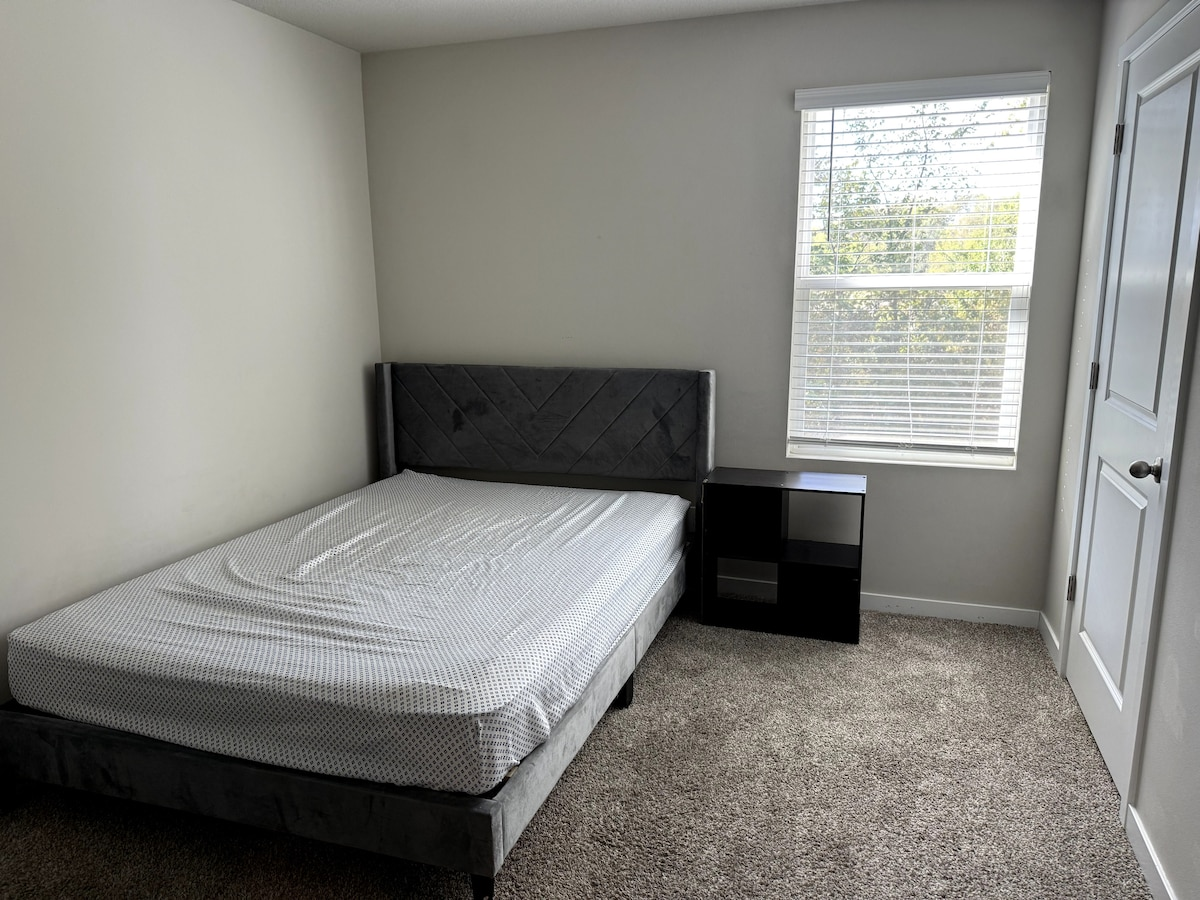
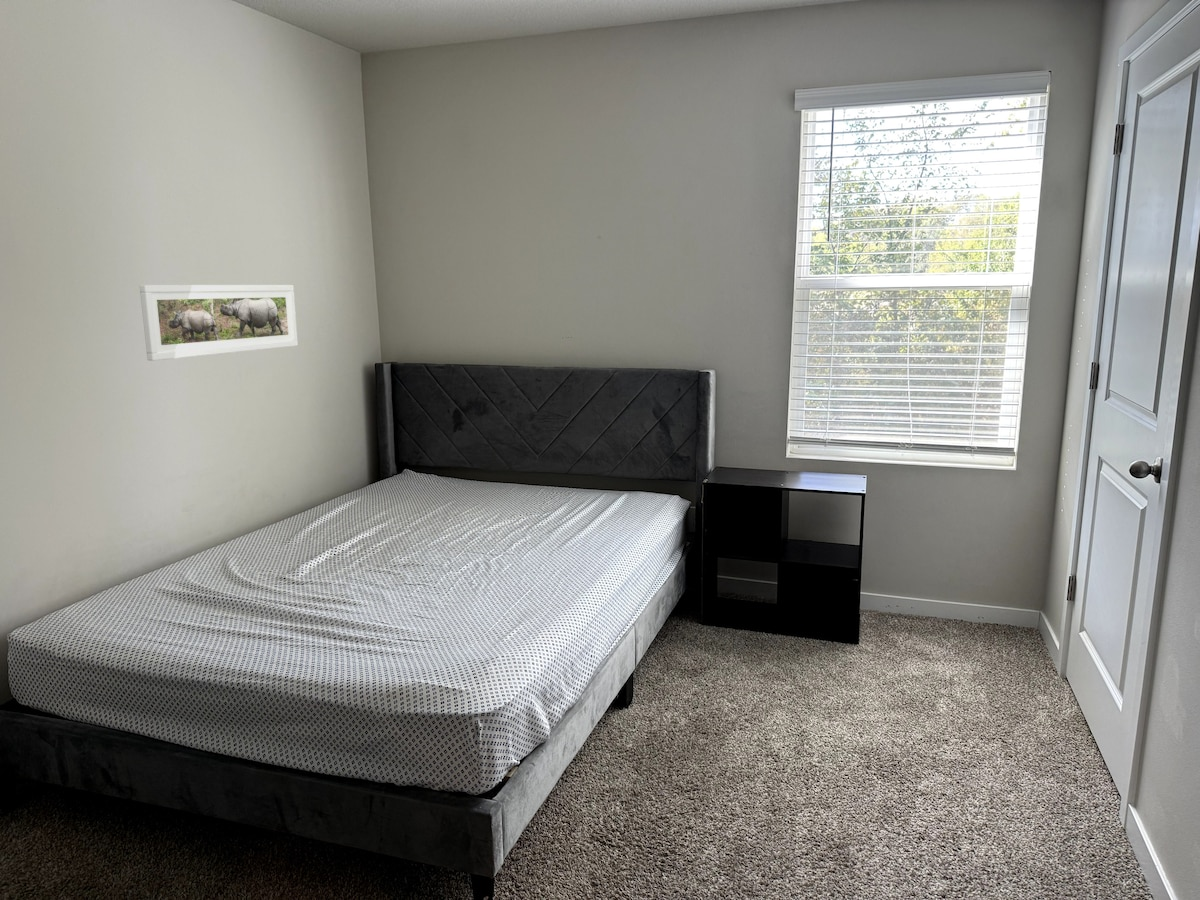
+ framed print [139,284,299,362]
